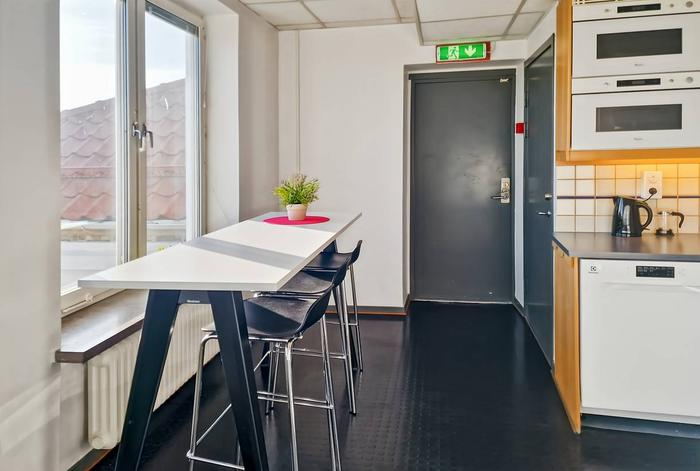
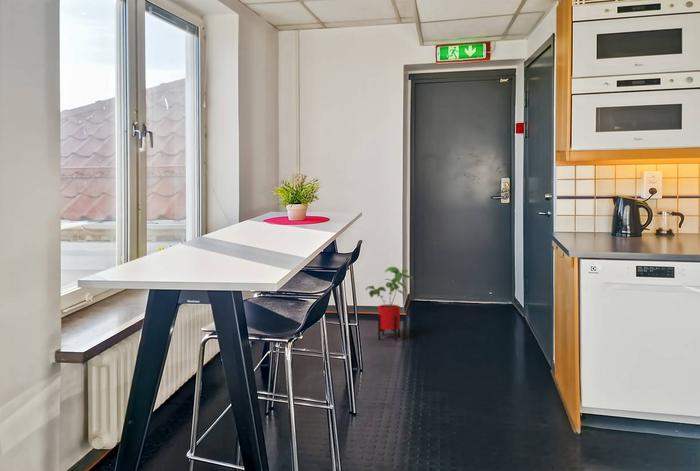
+ house plant [365,266,413,342]
